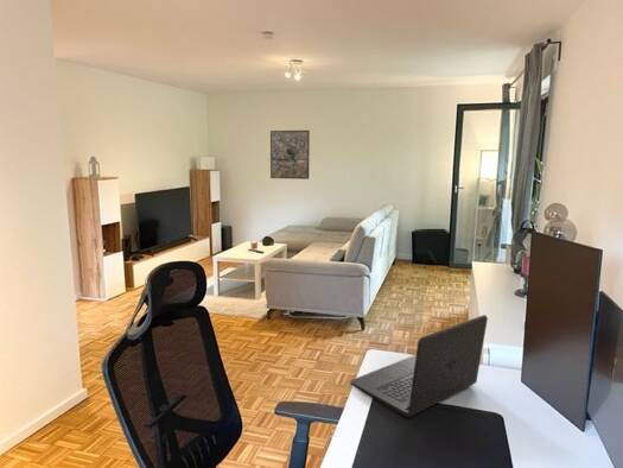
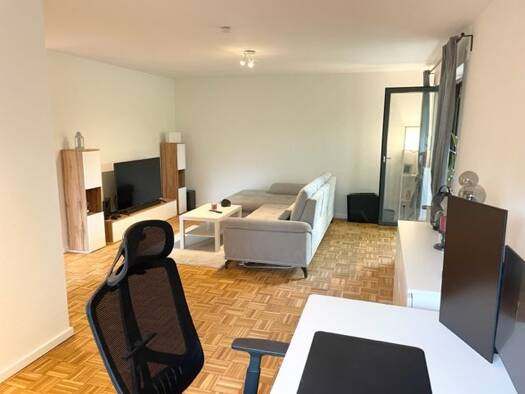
- laptop [349,314,489,418]
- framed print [269,129,311,181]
